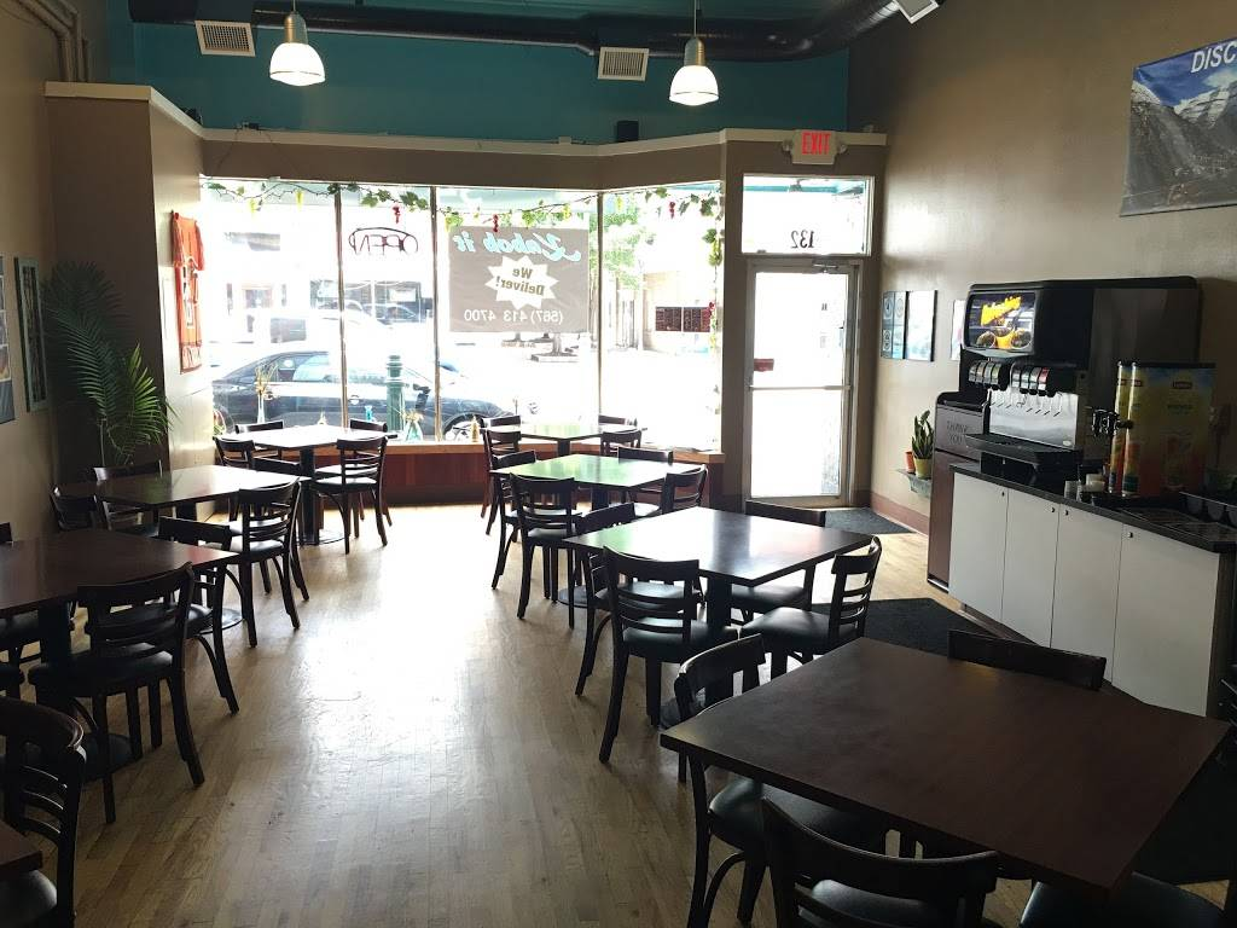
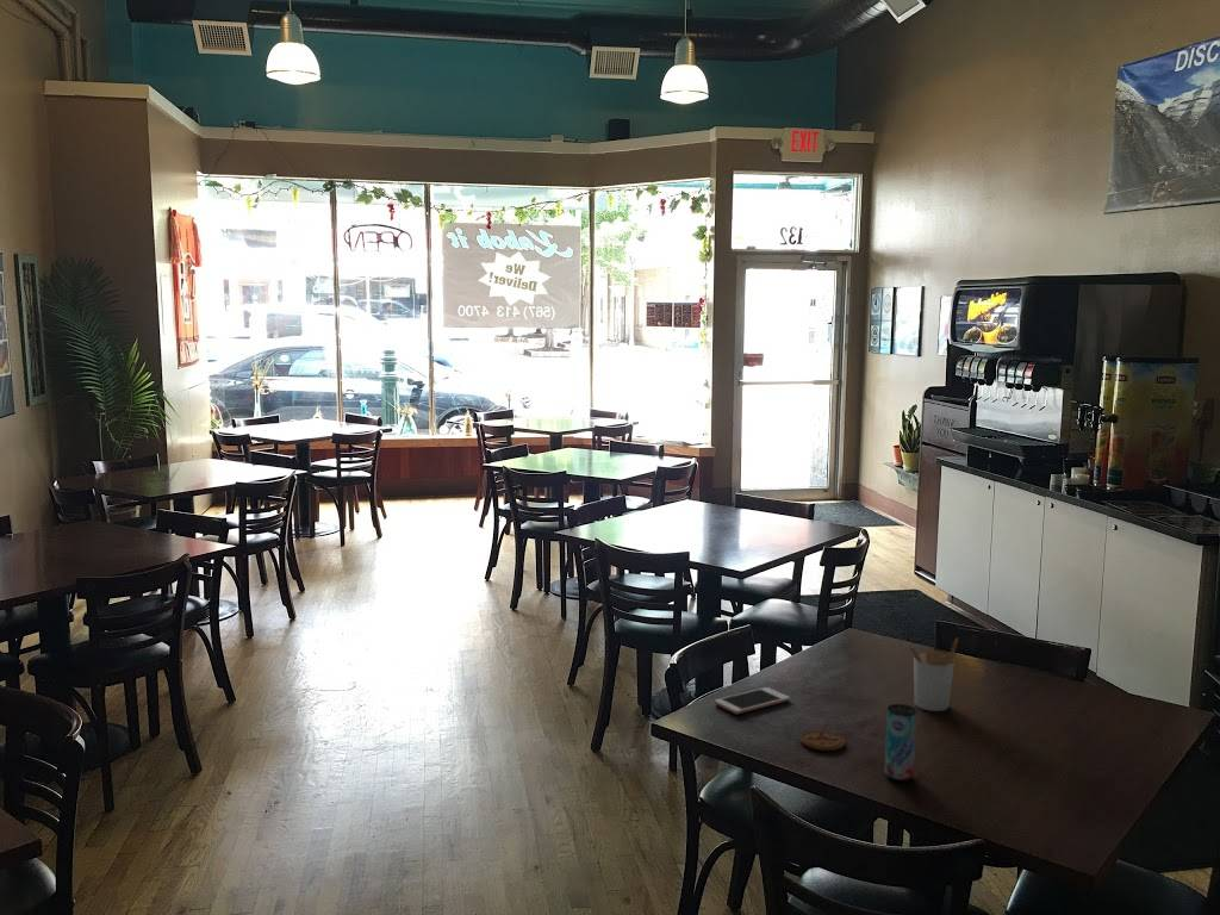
+ beverage can [884,703,917,783]
+ utensil holder [907,637,959,712]
+ cell phone [714,686,791,715]
+ coaster [799,729,846,752]
